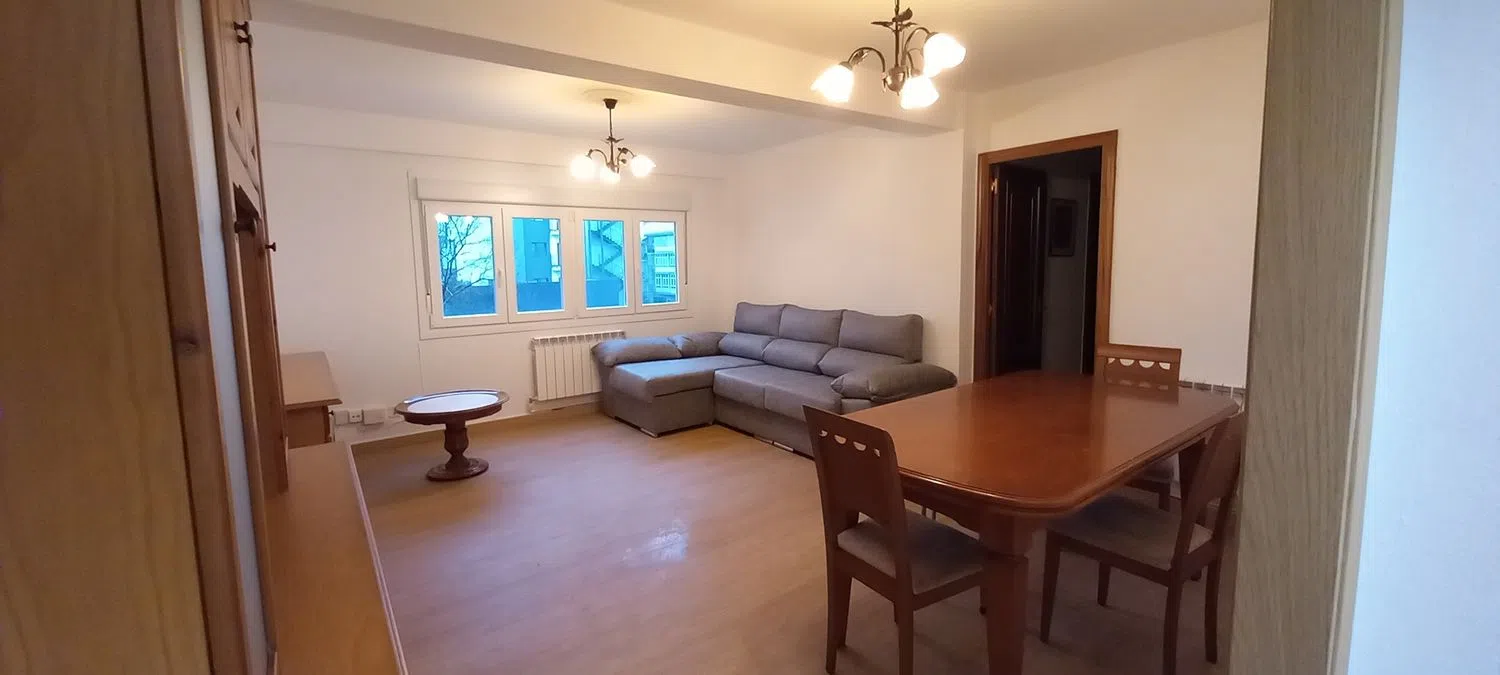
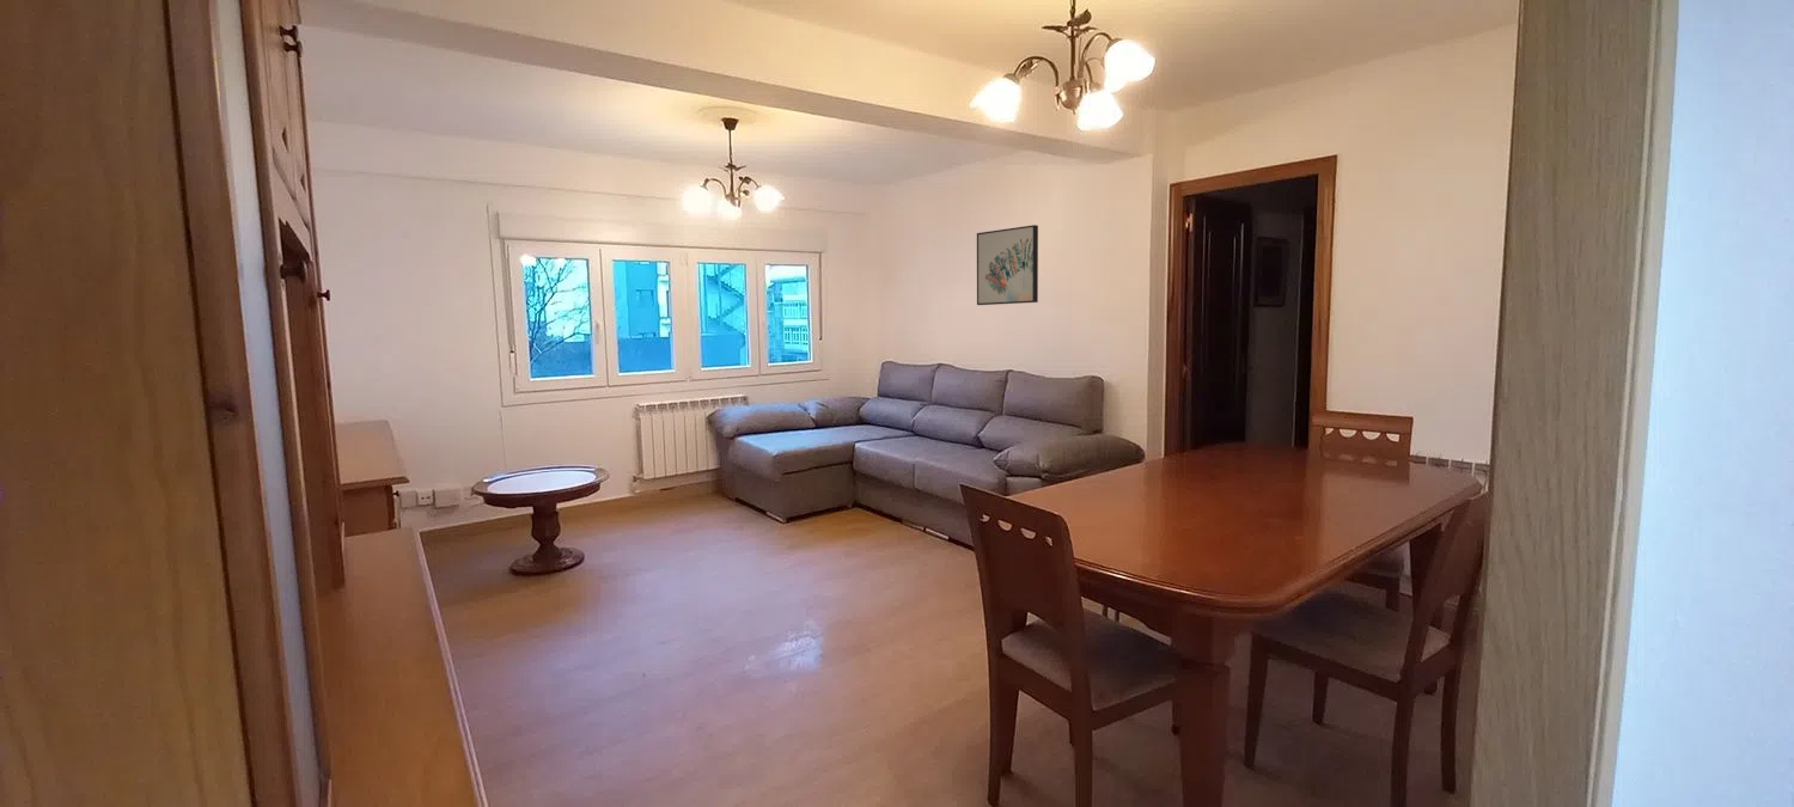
+ wall art [976,224,1039,306]
